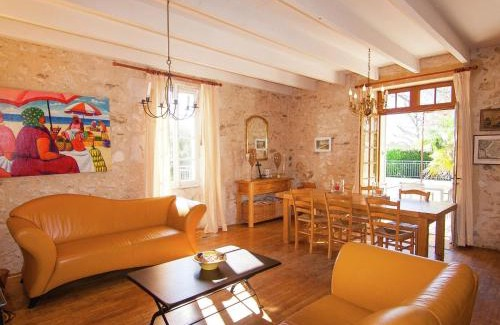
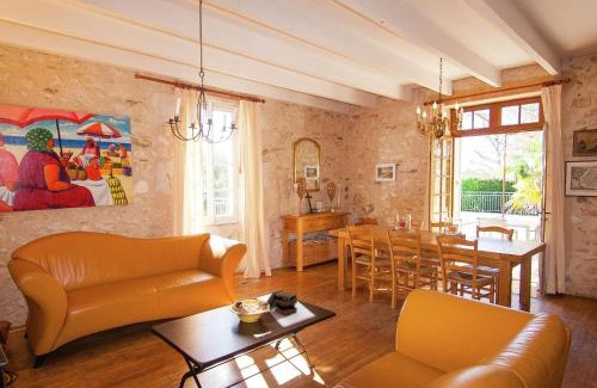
+ book [265,289,298,316]
